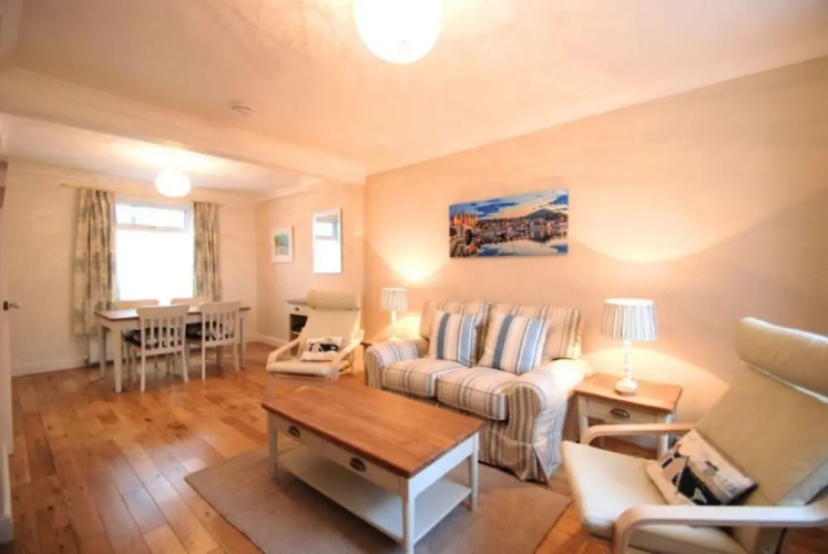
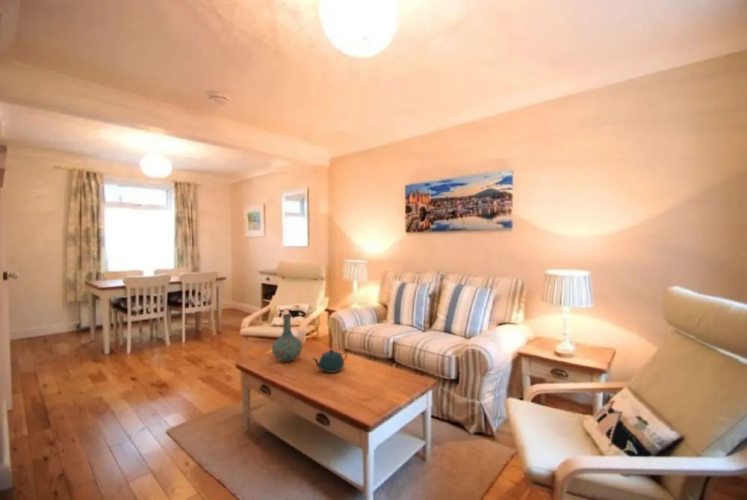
+ teapot [312,348,348,374]
+ vase [271,313,303,363]
